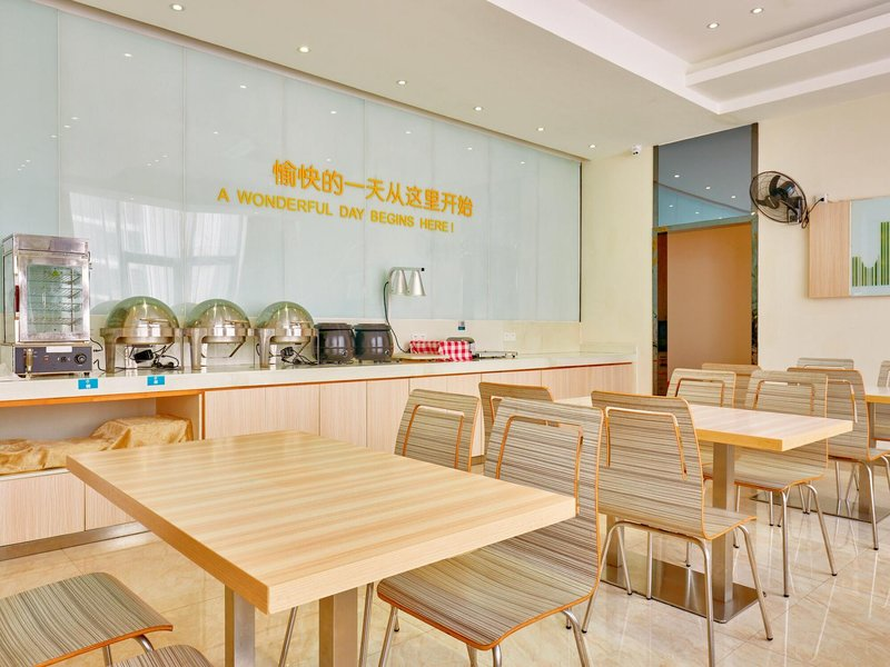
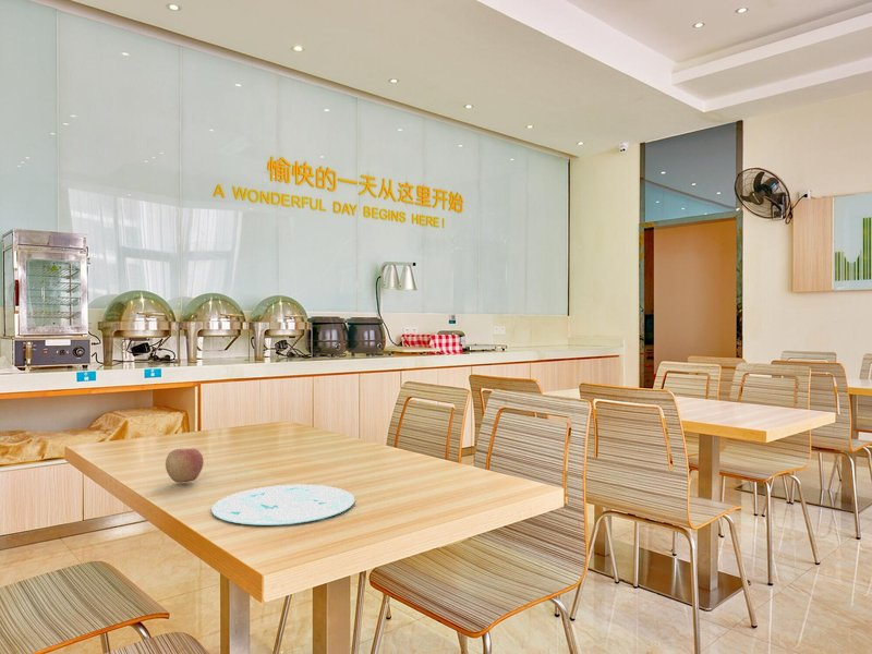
+ apple [165,447,205,484]
+ plate [210,483,355,525]
